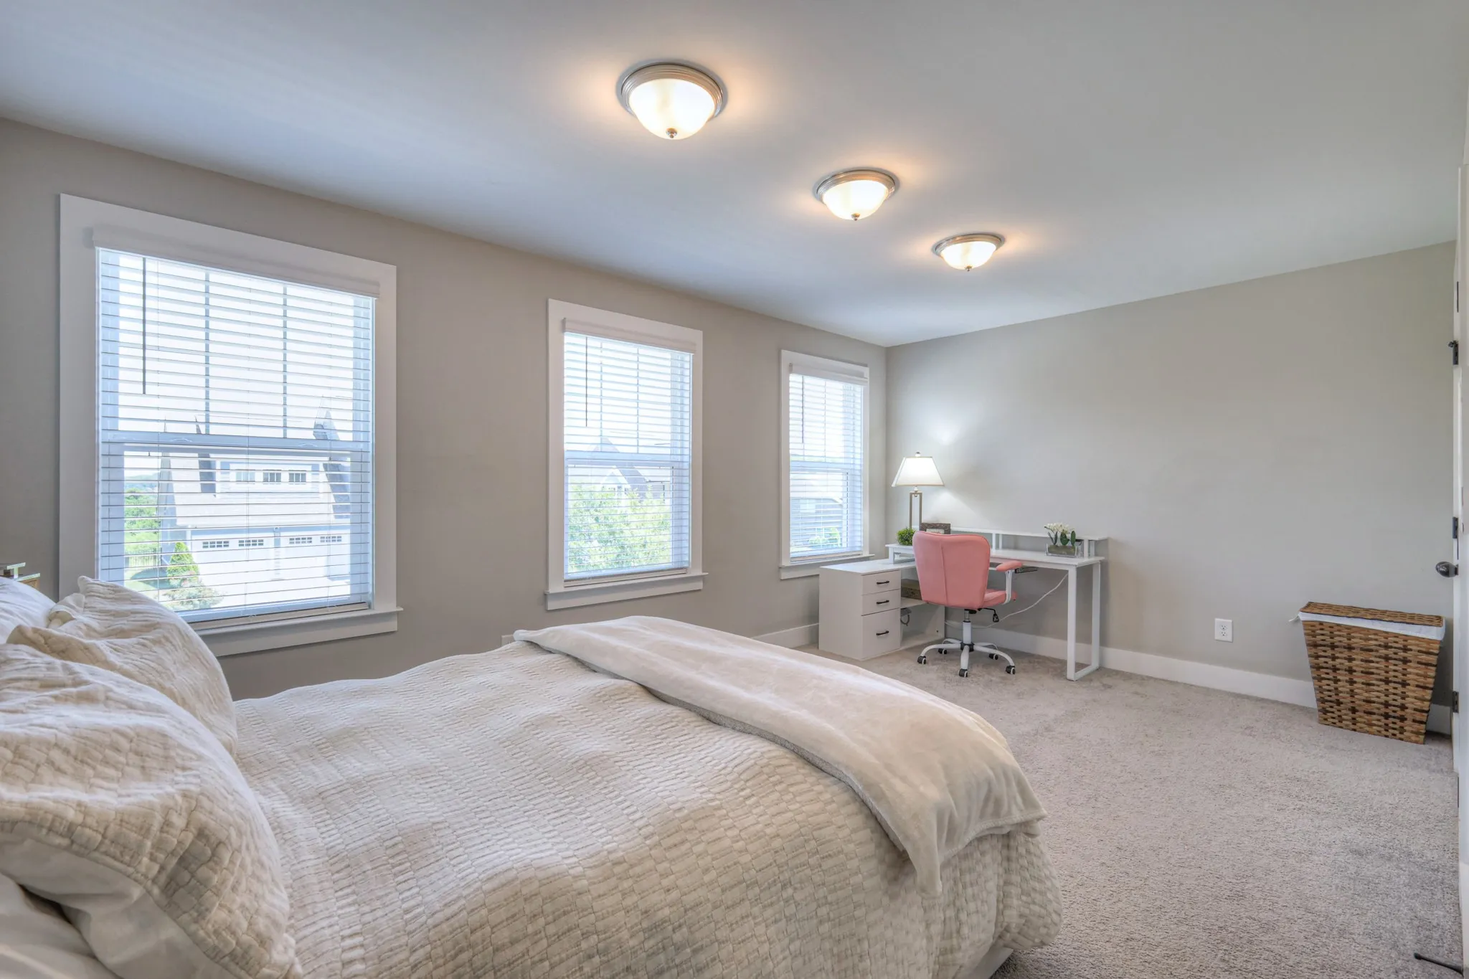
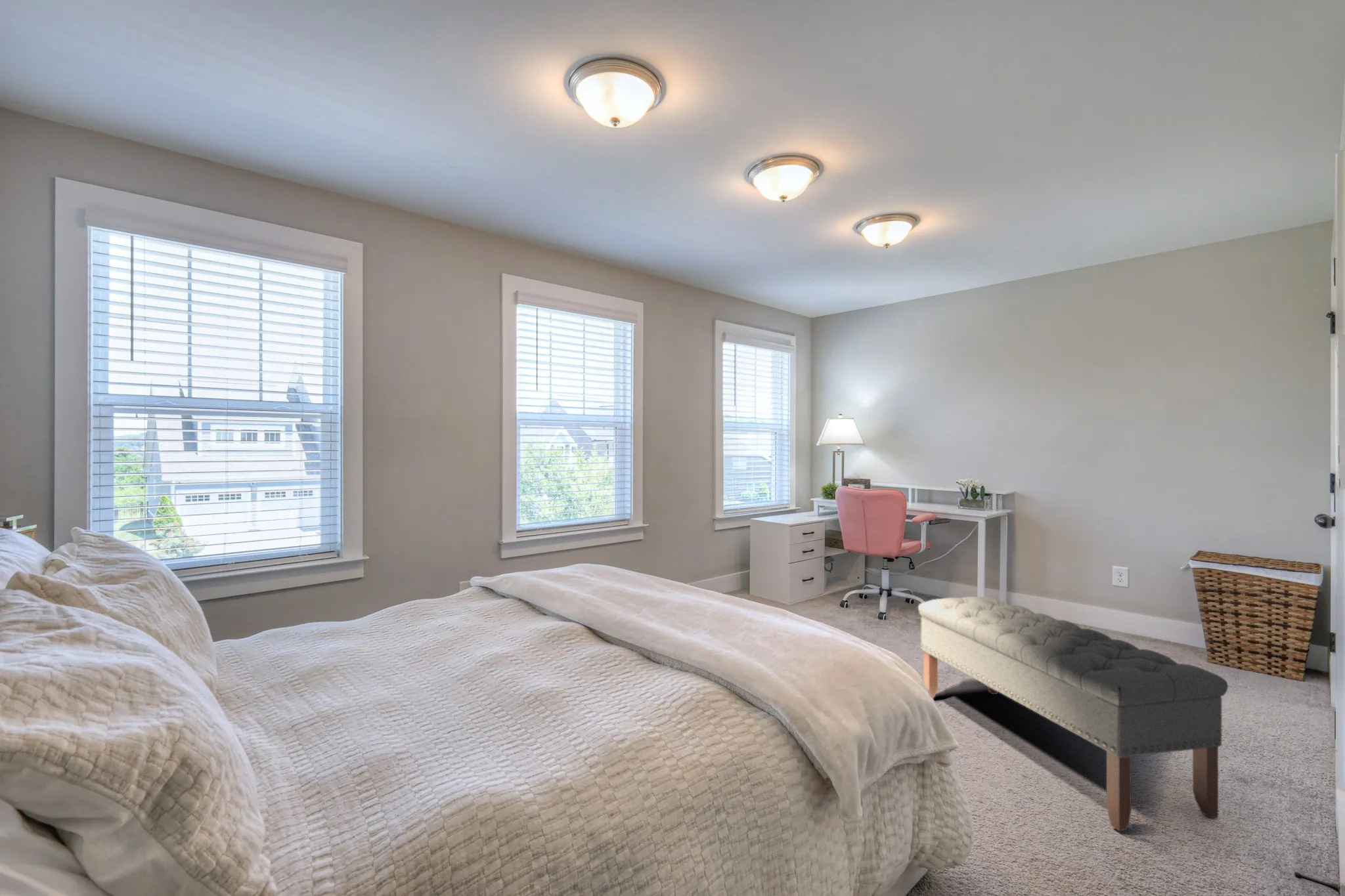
+ bench [917,596,1229,832]
